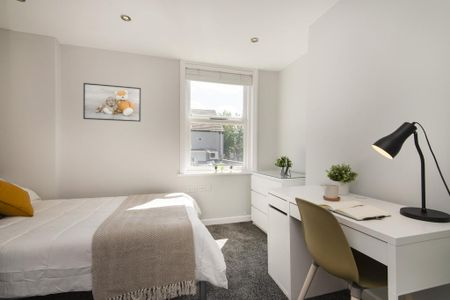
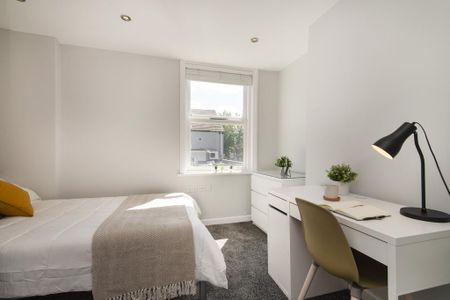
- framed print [82,82,142,123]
